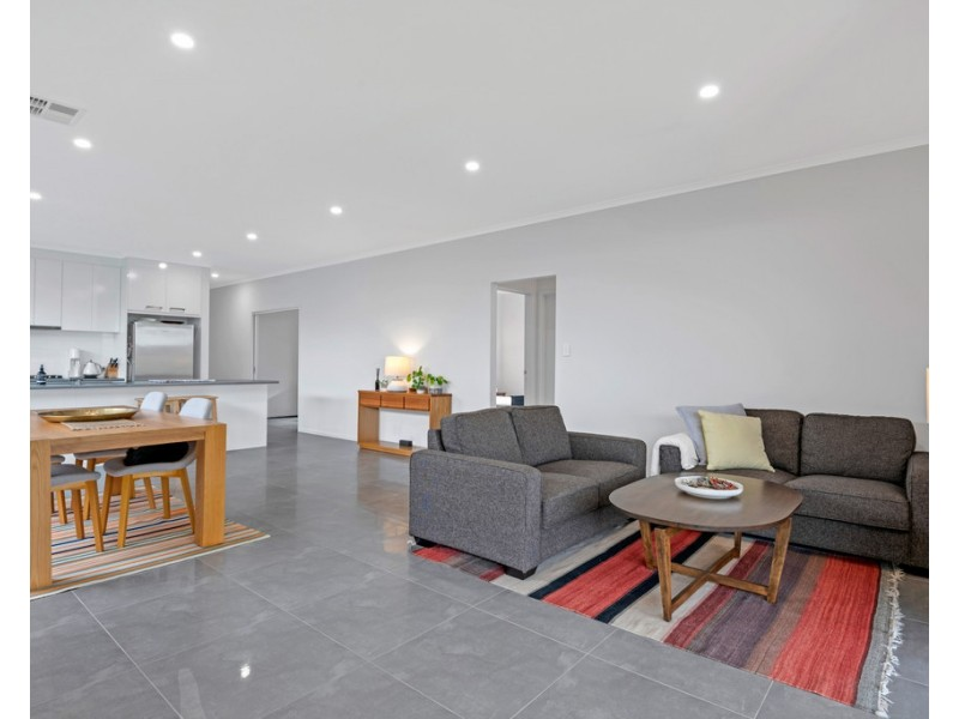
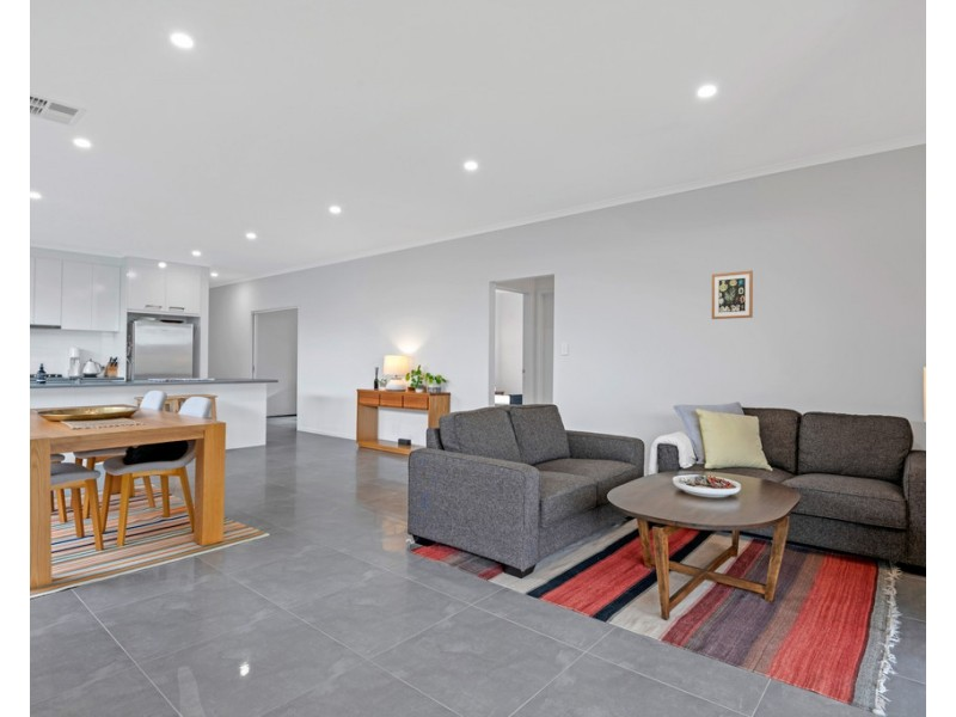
+ wall art [711,269,754,320]
